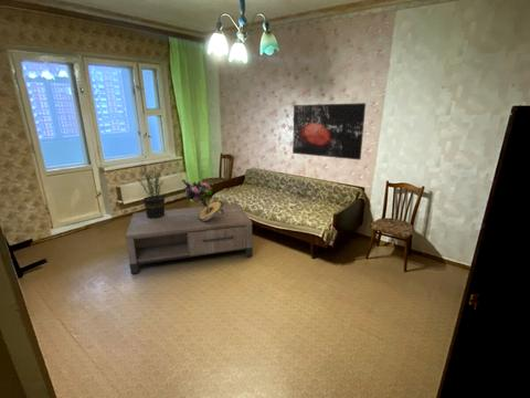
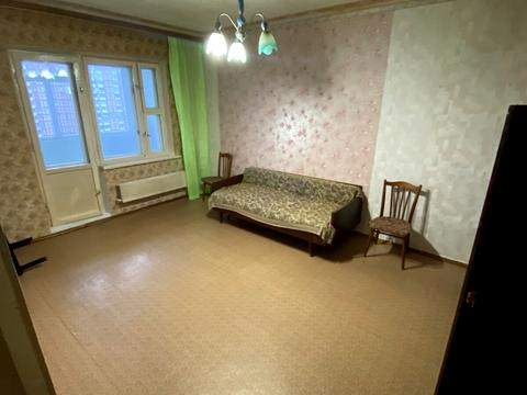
- coffee table [125,202,253,275]
- wall art [292,102,367,160]
- bouquet [181,178,225,222]
- potted plant [131,159,169,219]
